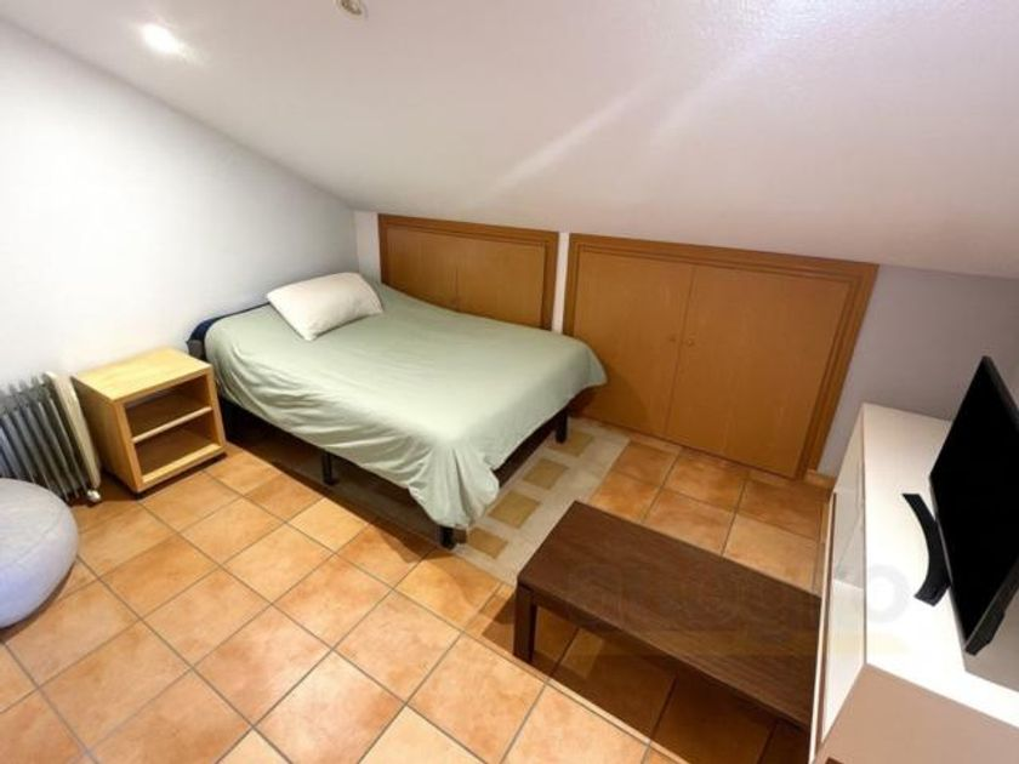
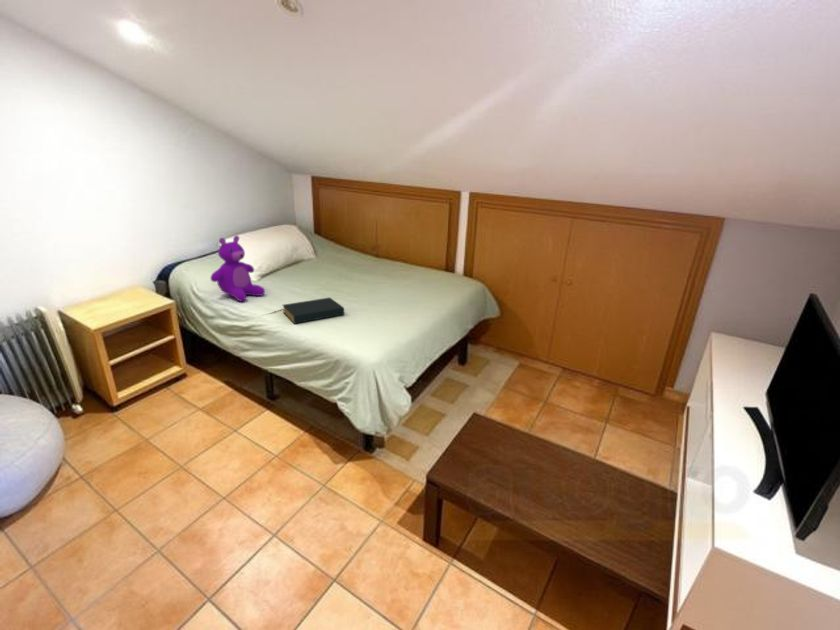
+ teddy bear [210,234,266,302]
+ hardback book [282,297,345,325]
